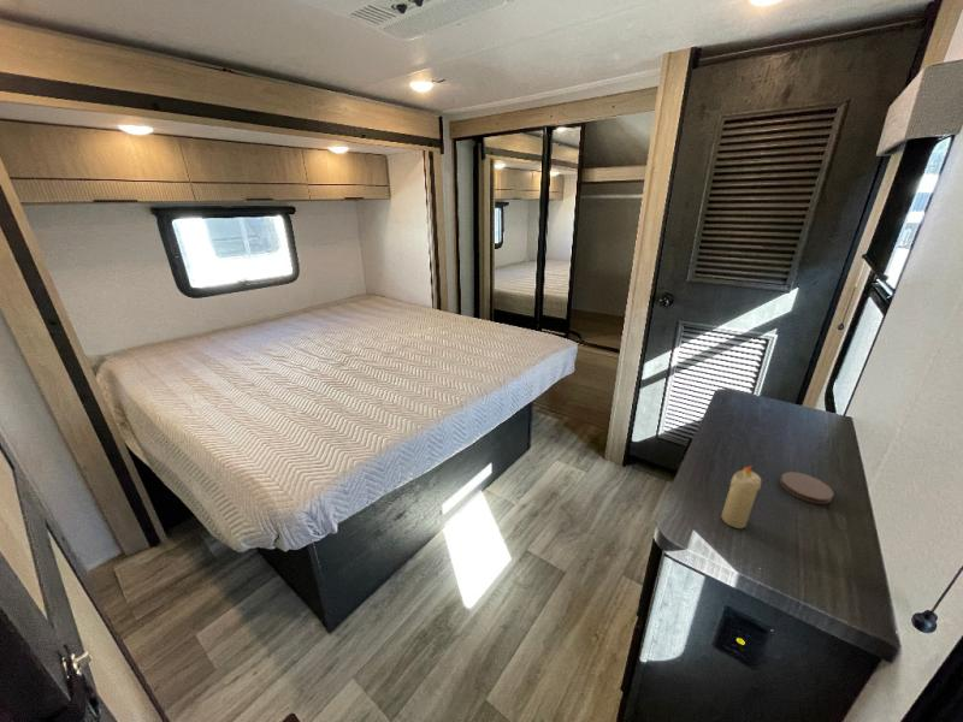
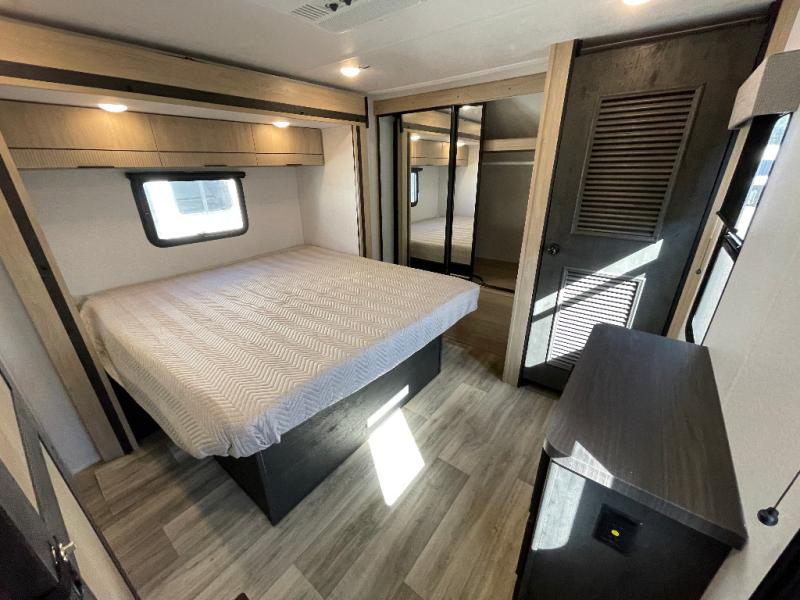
- coaster [779,471,834,505]
- candle [721,464,762,529]
